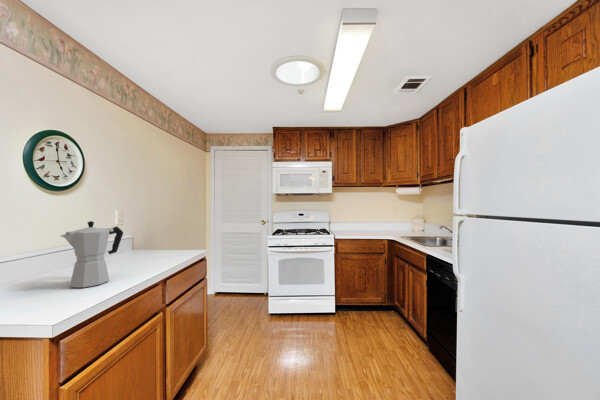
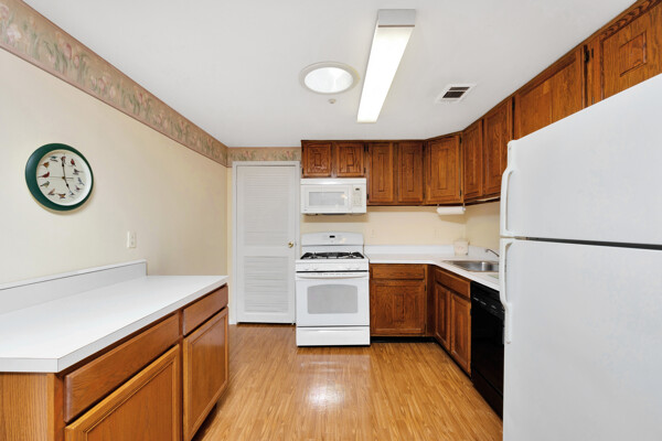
- moka pot [59,220,124,289]
